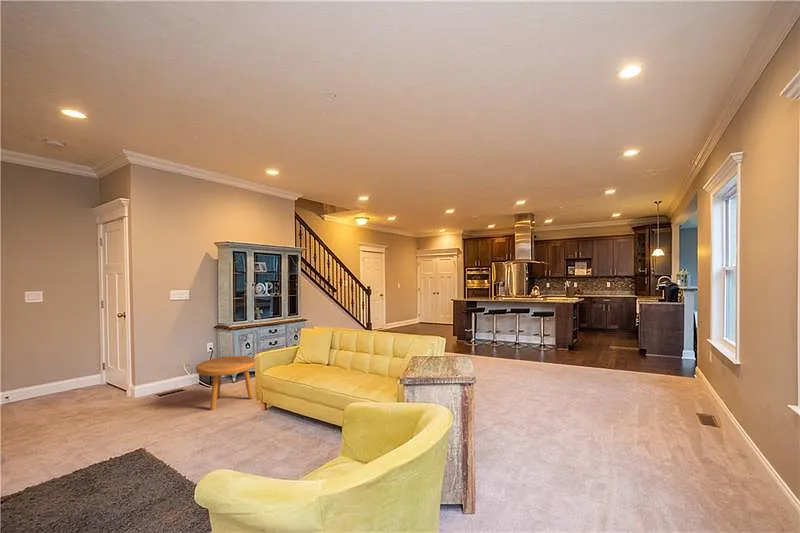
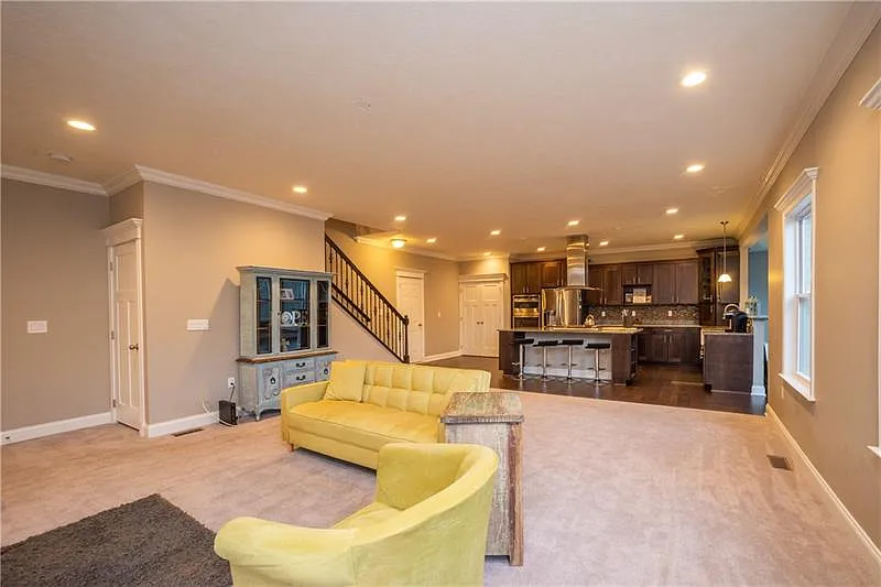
- footstool [195,355,256,411]
